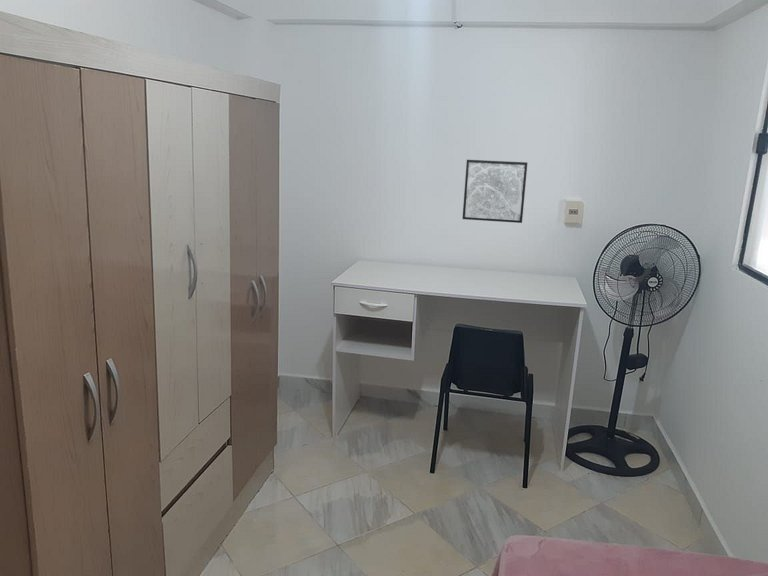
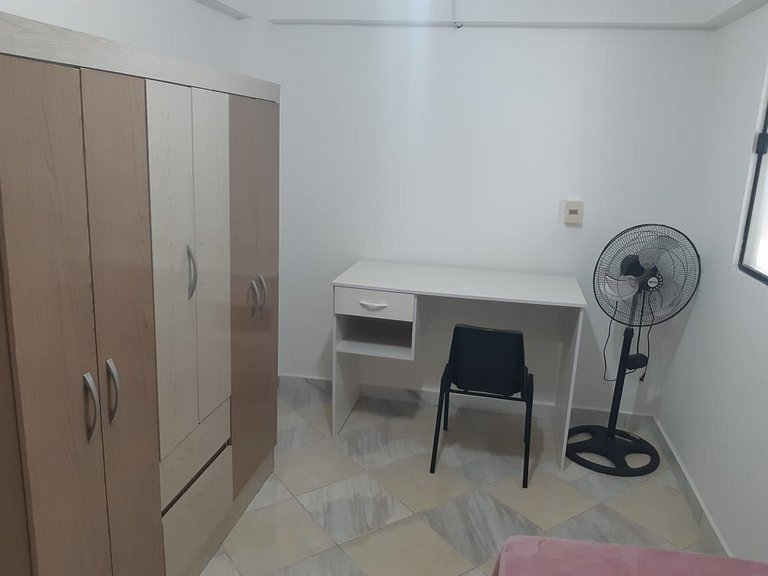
- wall art [461,159,528,224]
